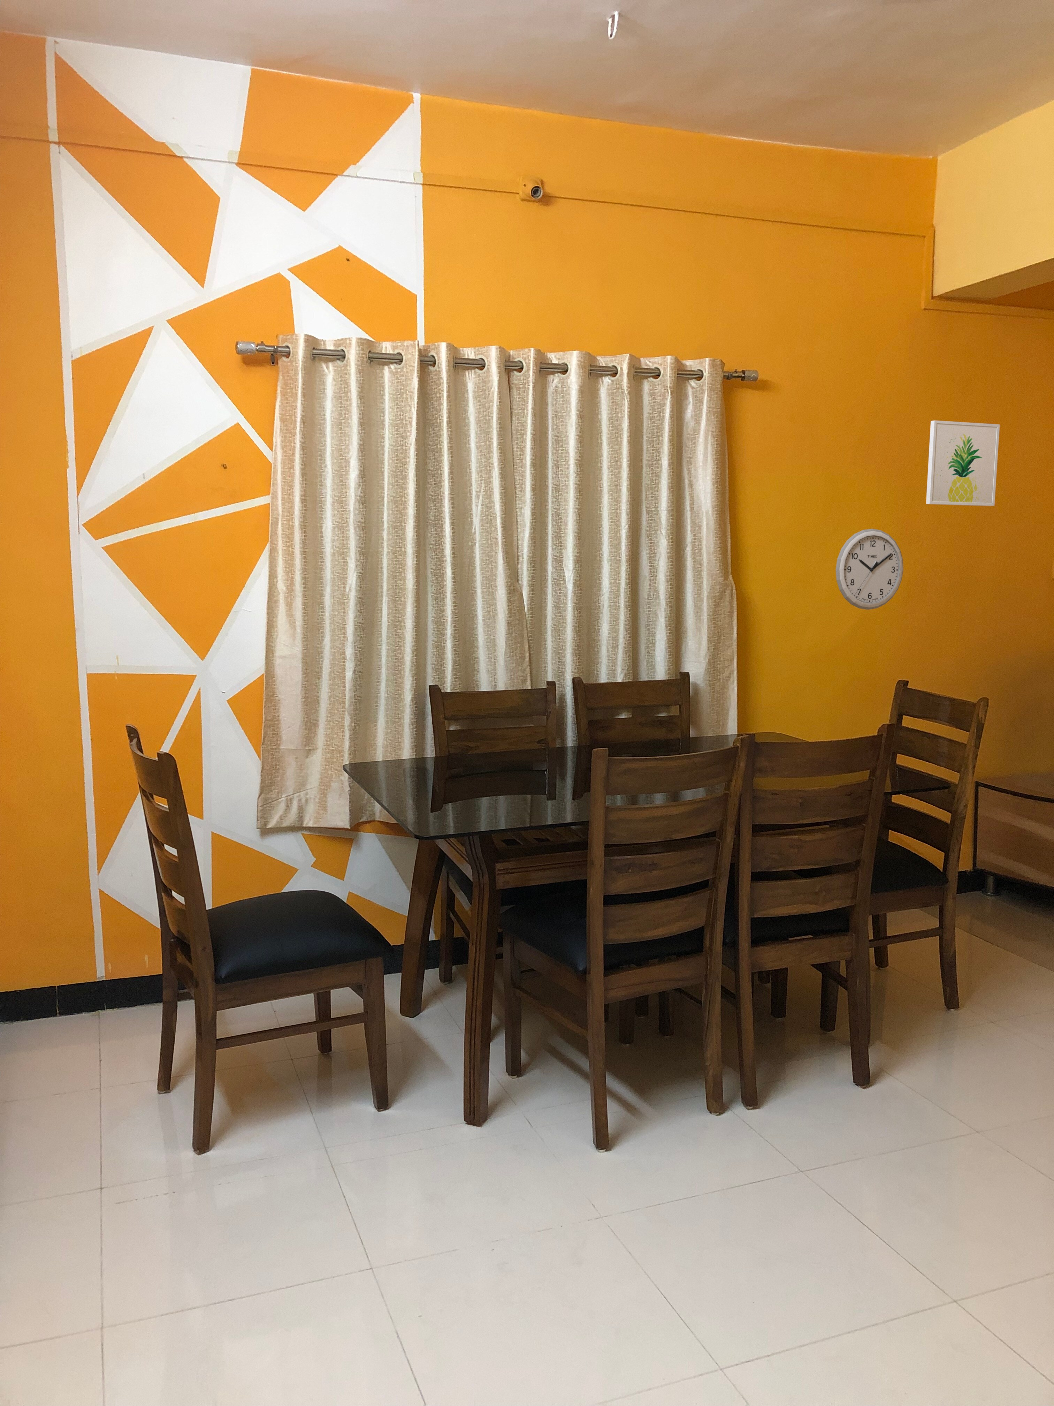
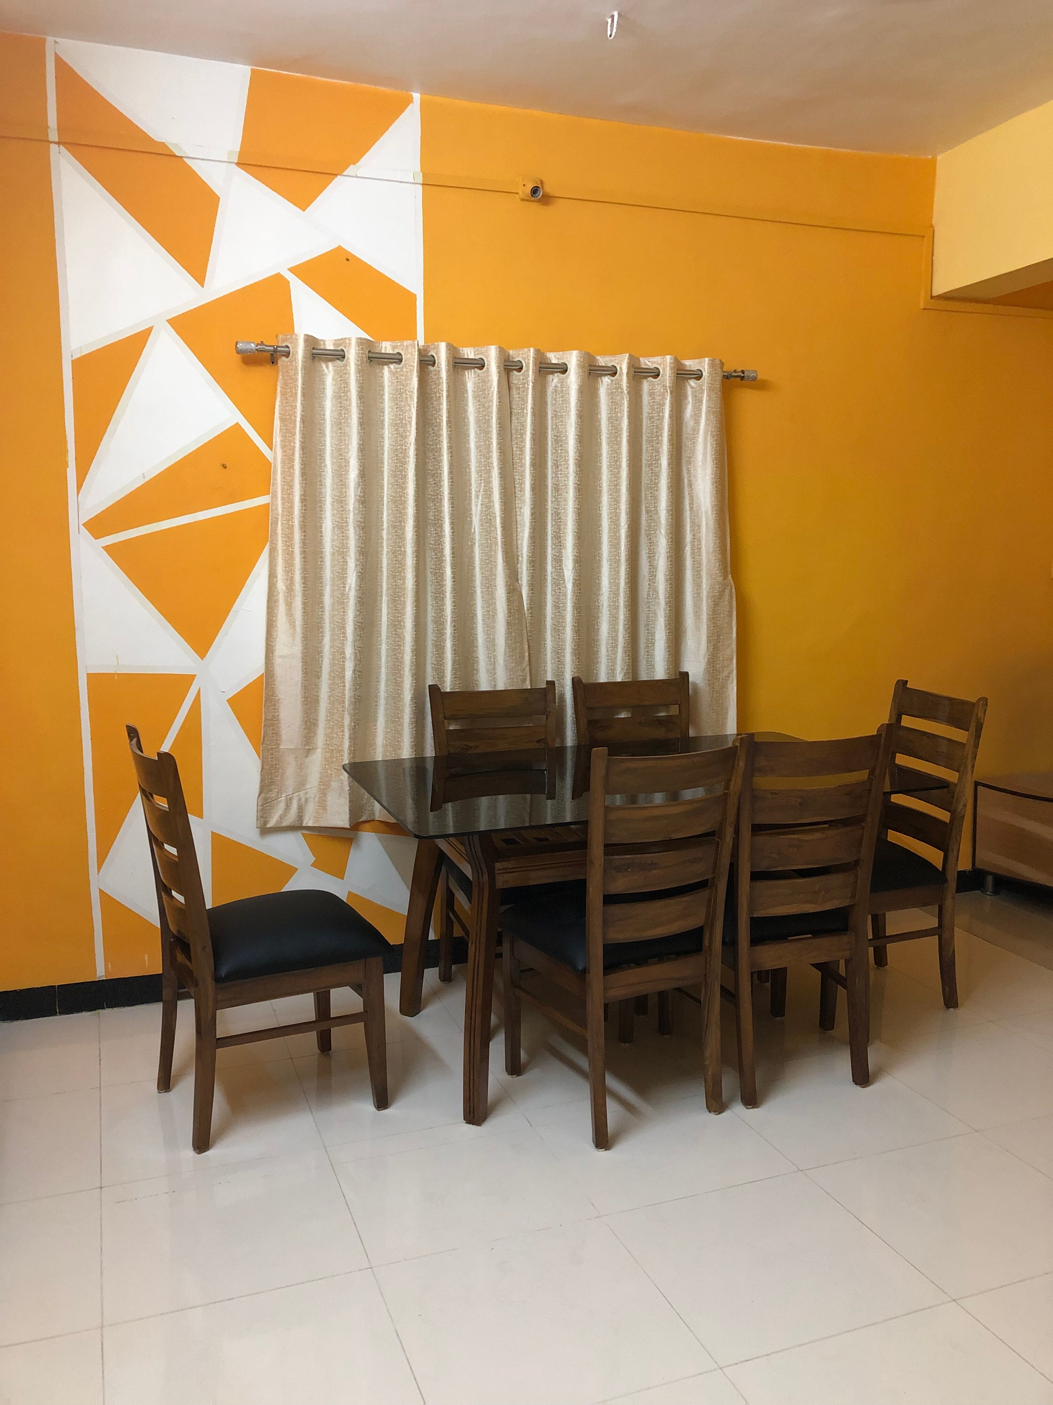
- wall clock [836,528,903,610]
- wall art [926,421,1001,506]
